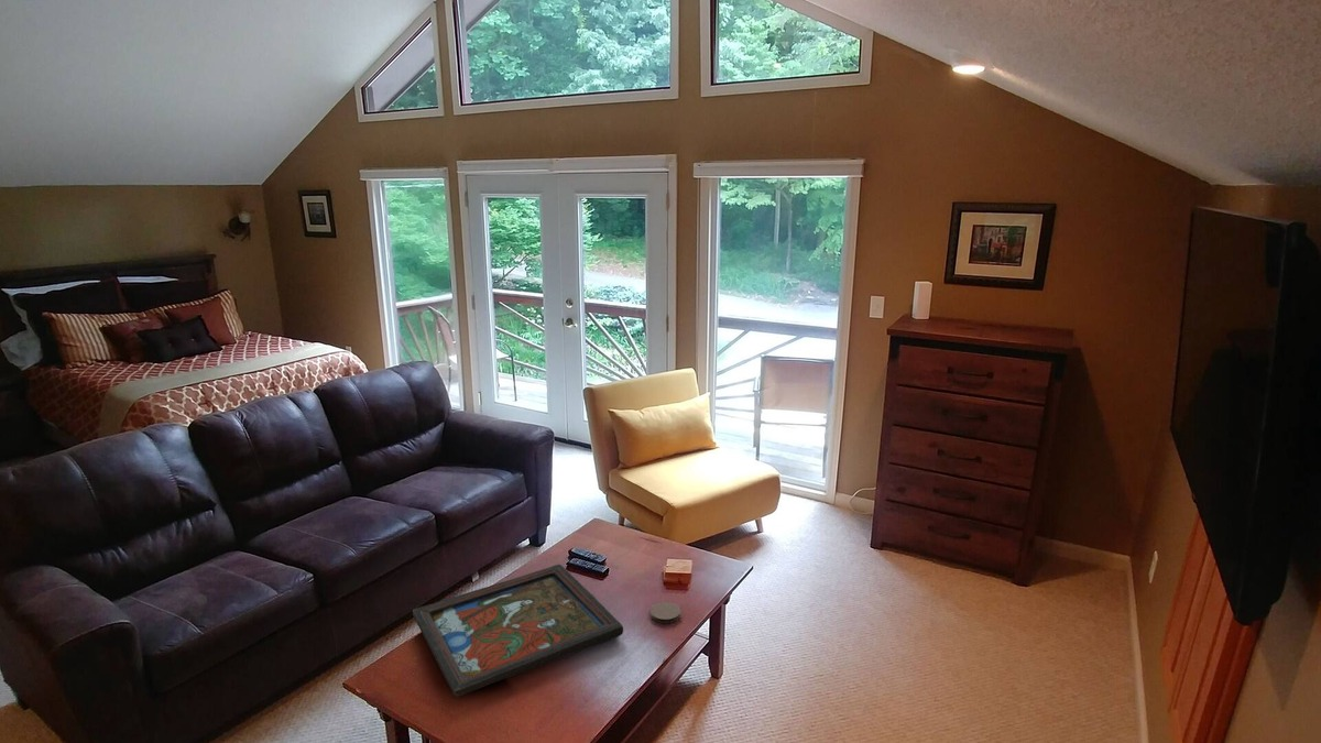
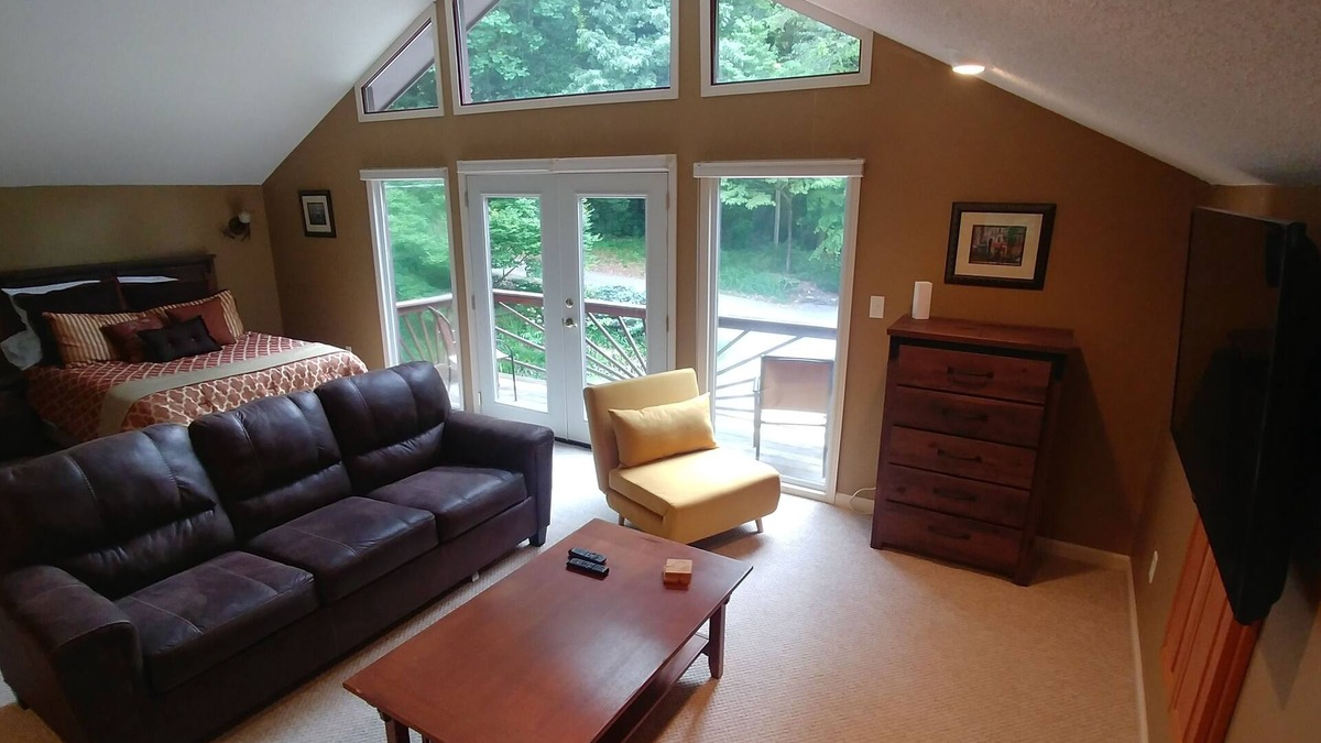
- framed painting [412,564,624,698]
- coaster [649,601,681,624]
